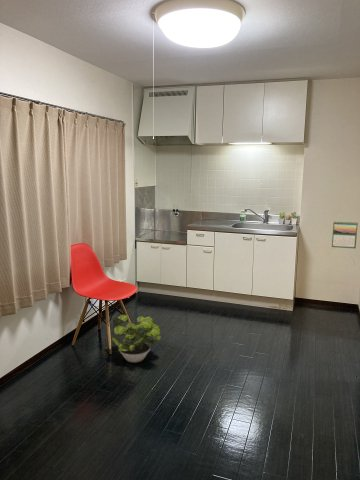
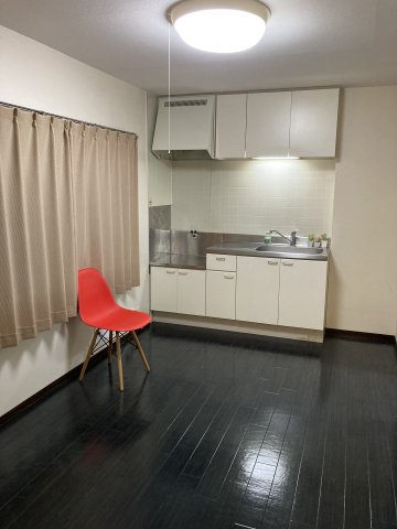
- potted plant [110,314,162,364]
- calendar [331,220,359,250]
